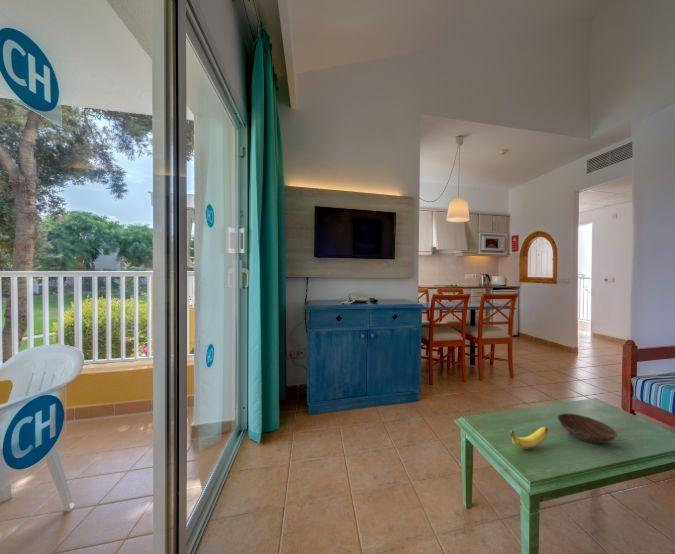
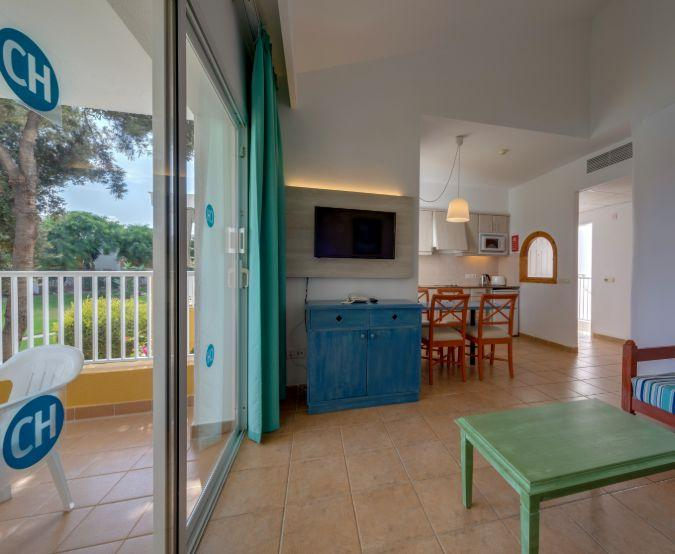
- bowl [557,413,618,445]
- banana [509,426,549,450]
